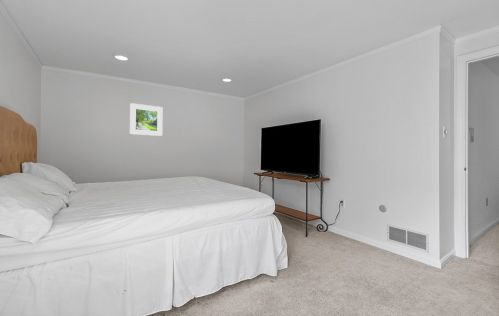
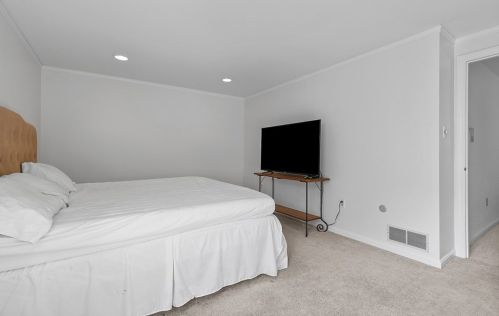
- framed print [129,102,163,137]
